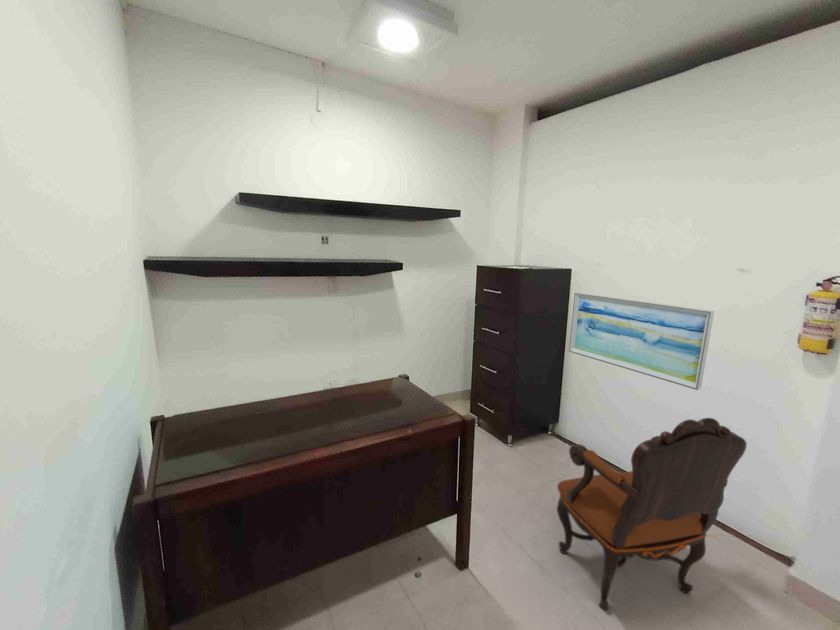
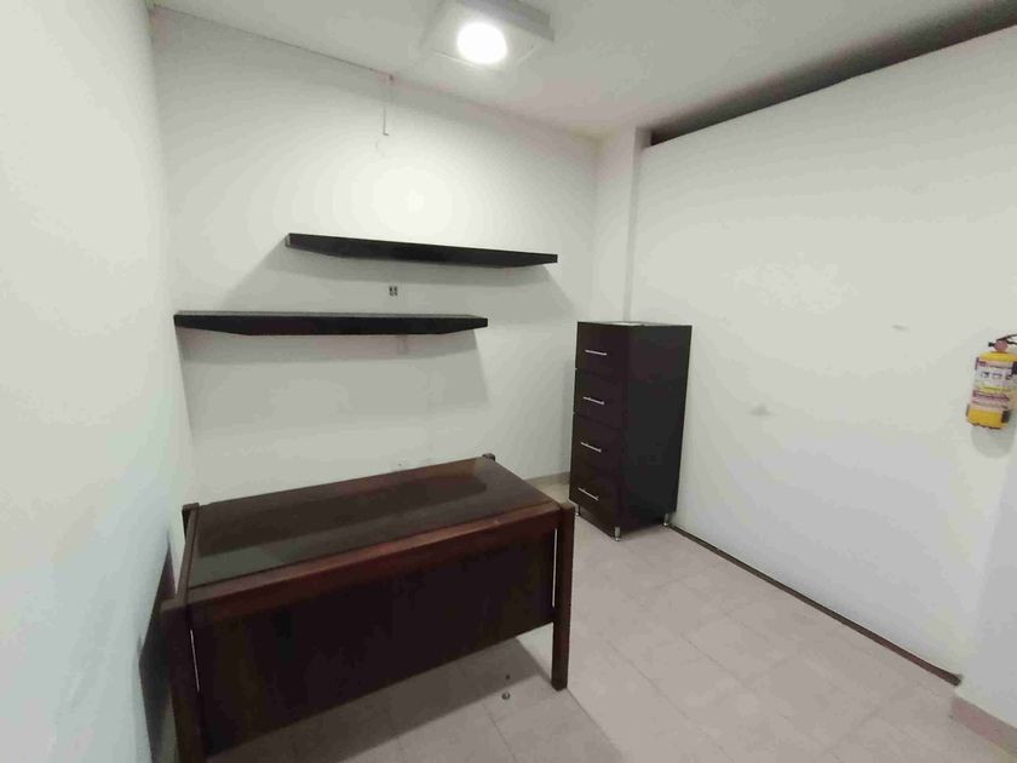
- wall art [568,292,715,391]
- armchair [556,417,748,612]
